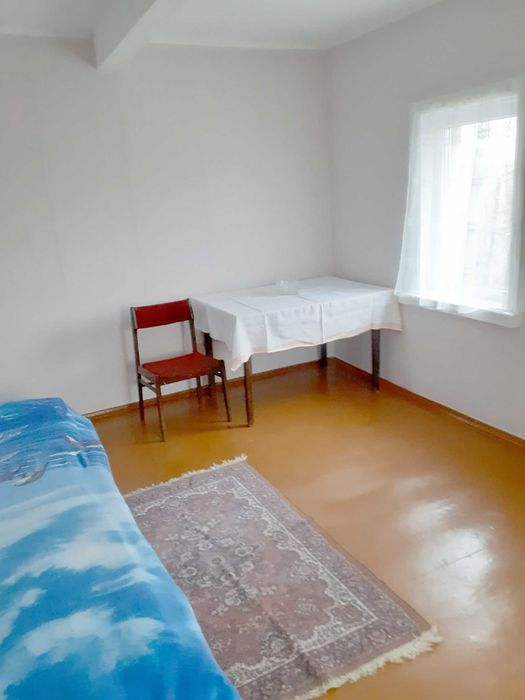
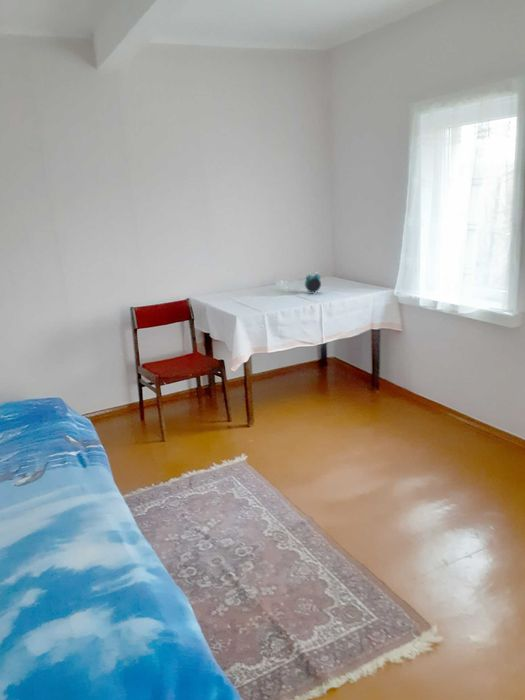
+ alarm clock [304,271,322,294]
